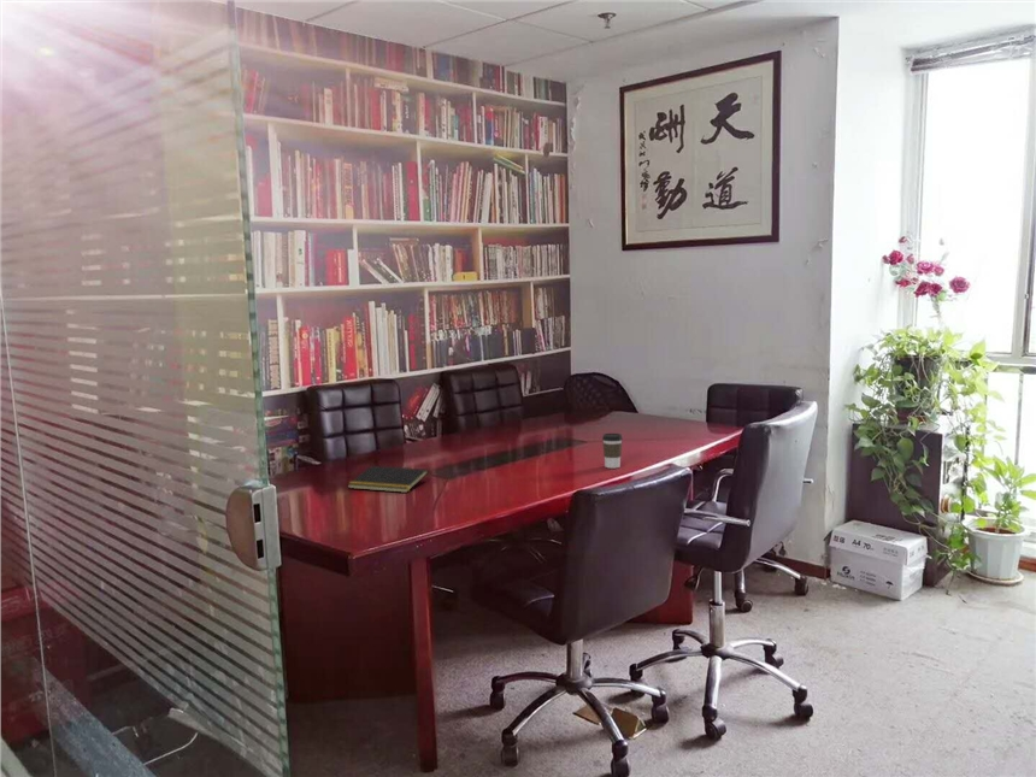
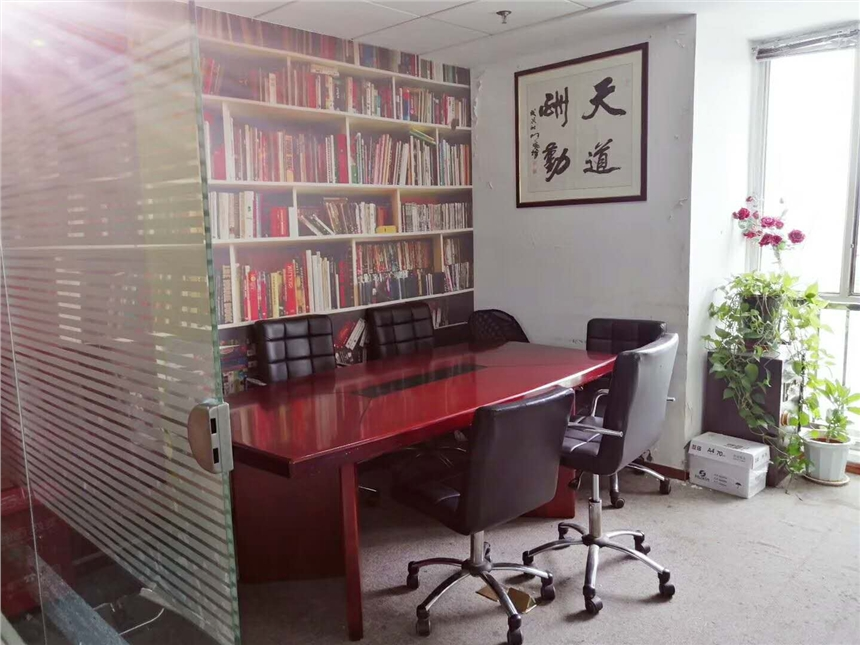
- notepad [347,465,429,494]
- coffee cup [601,432,624,470]
